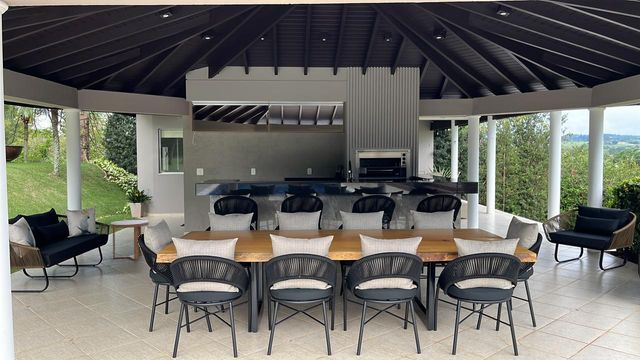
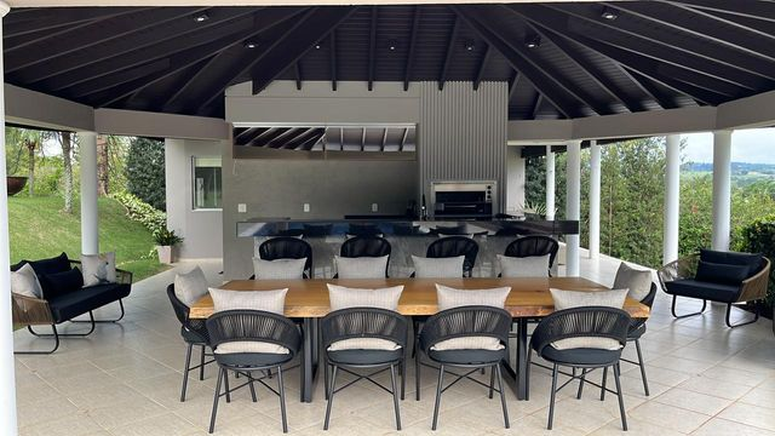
- side table [109,219,150,261]
